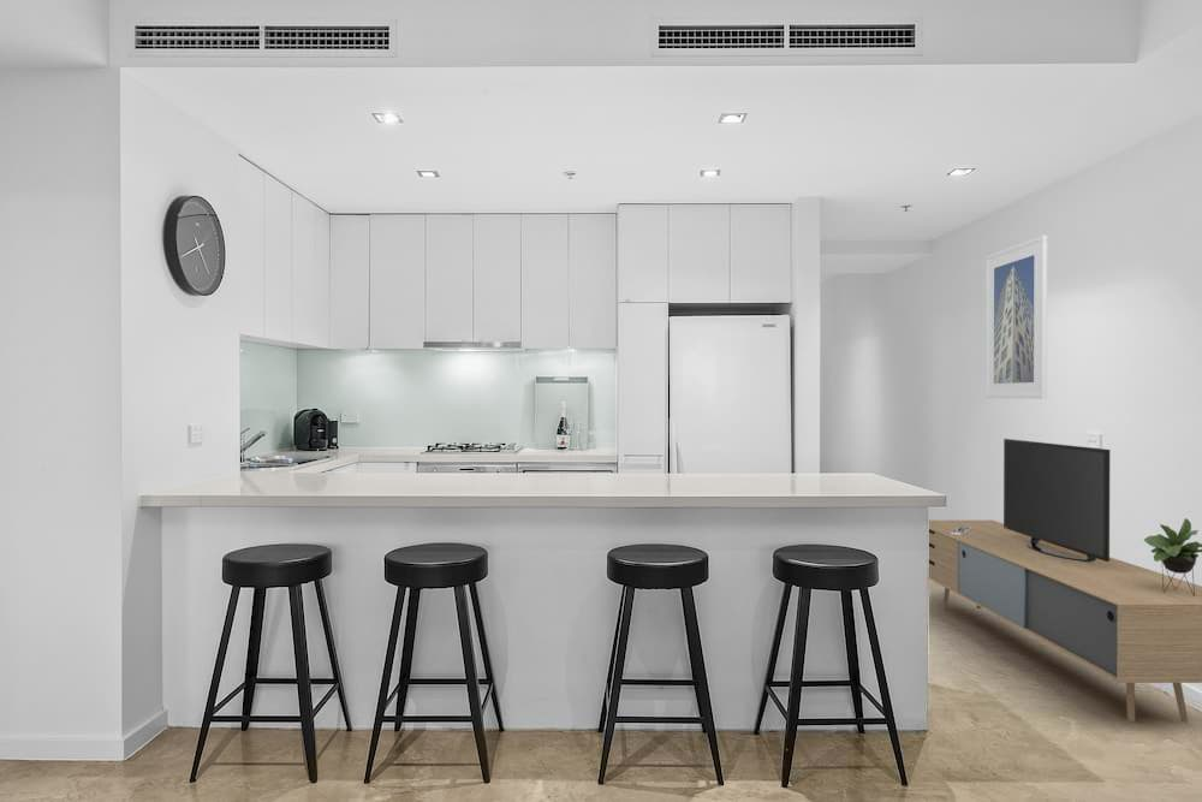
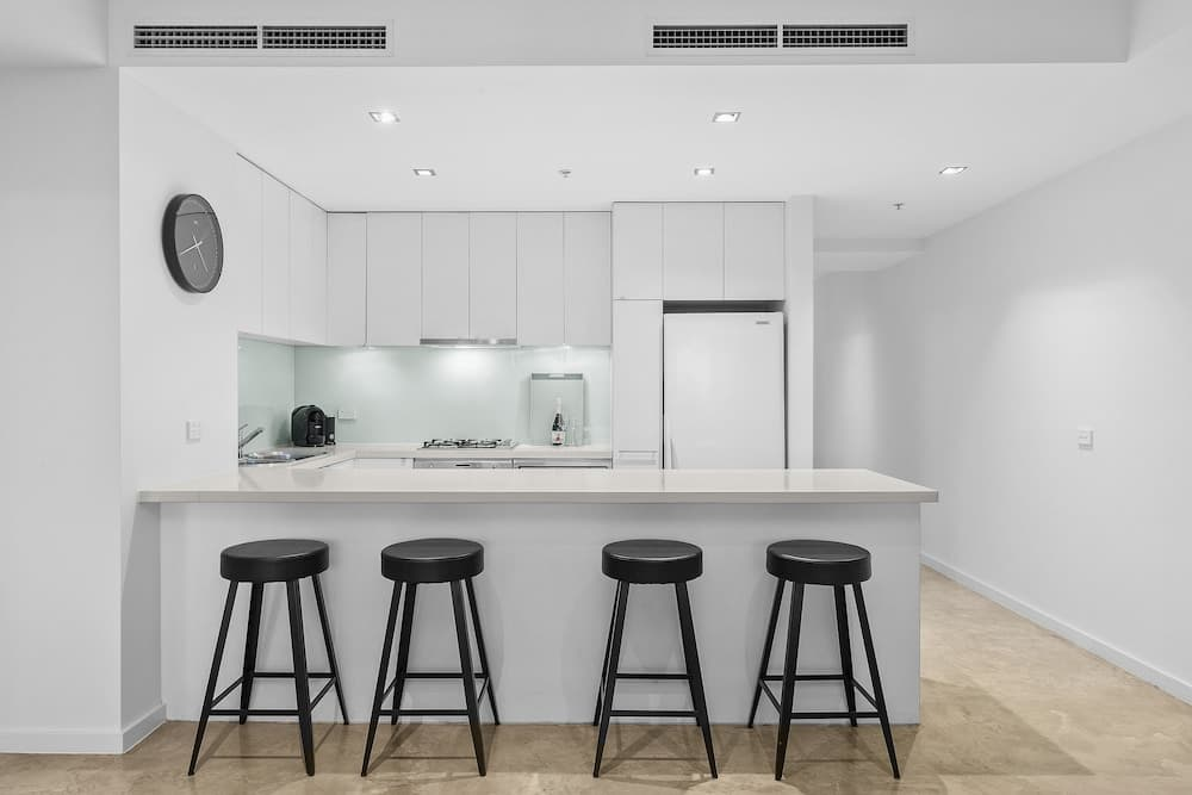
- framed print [984,234,1048,399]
- media console [928,438,1202,724]
